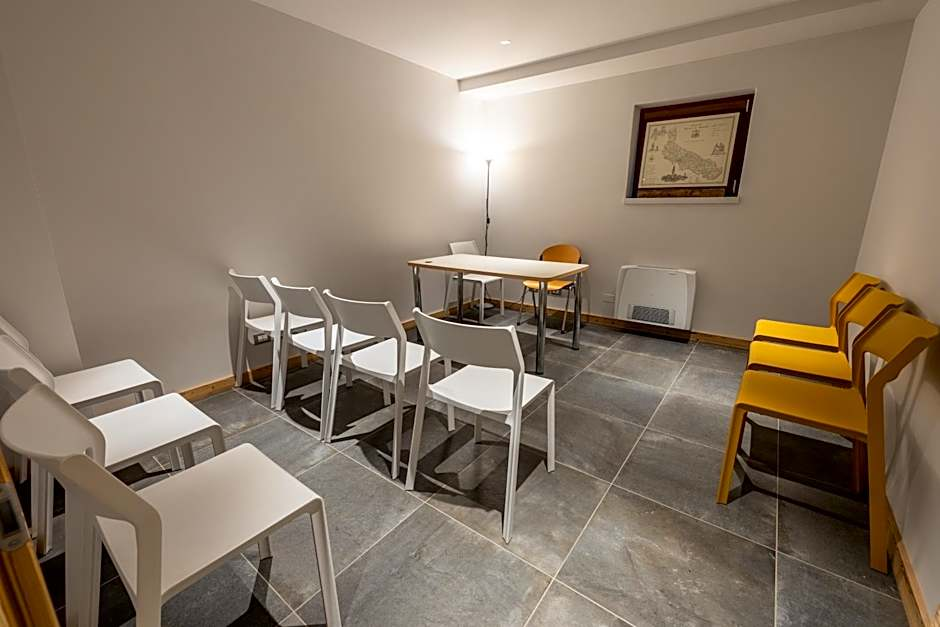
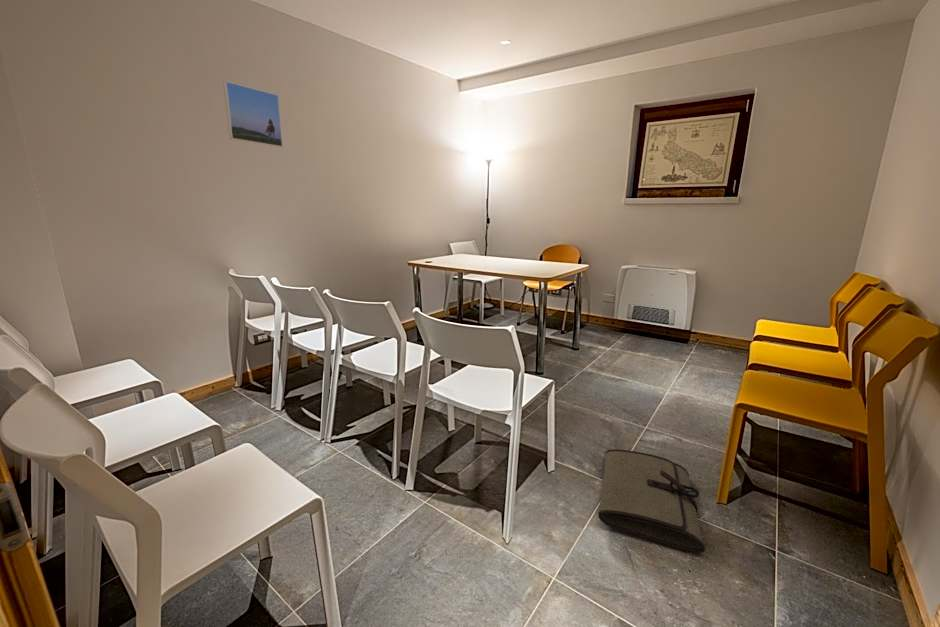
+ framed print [222,80,284,148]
+ tool roll [597,448,706,553]
